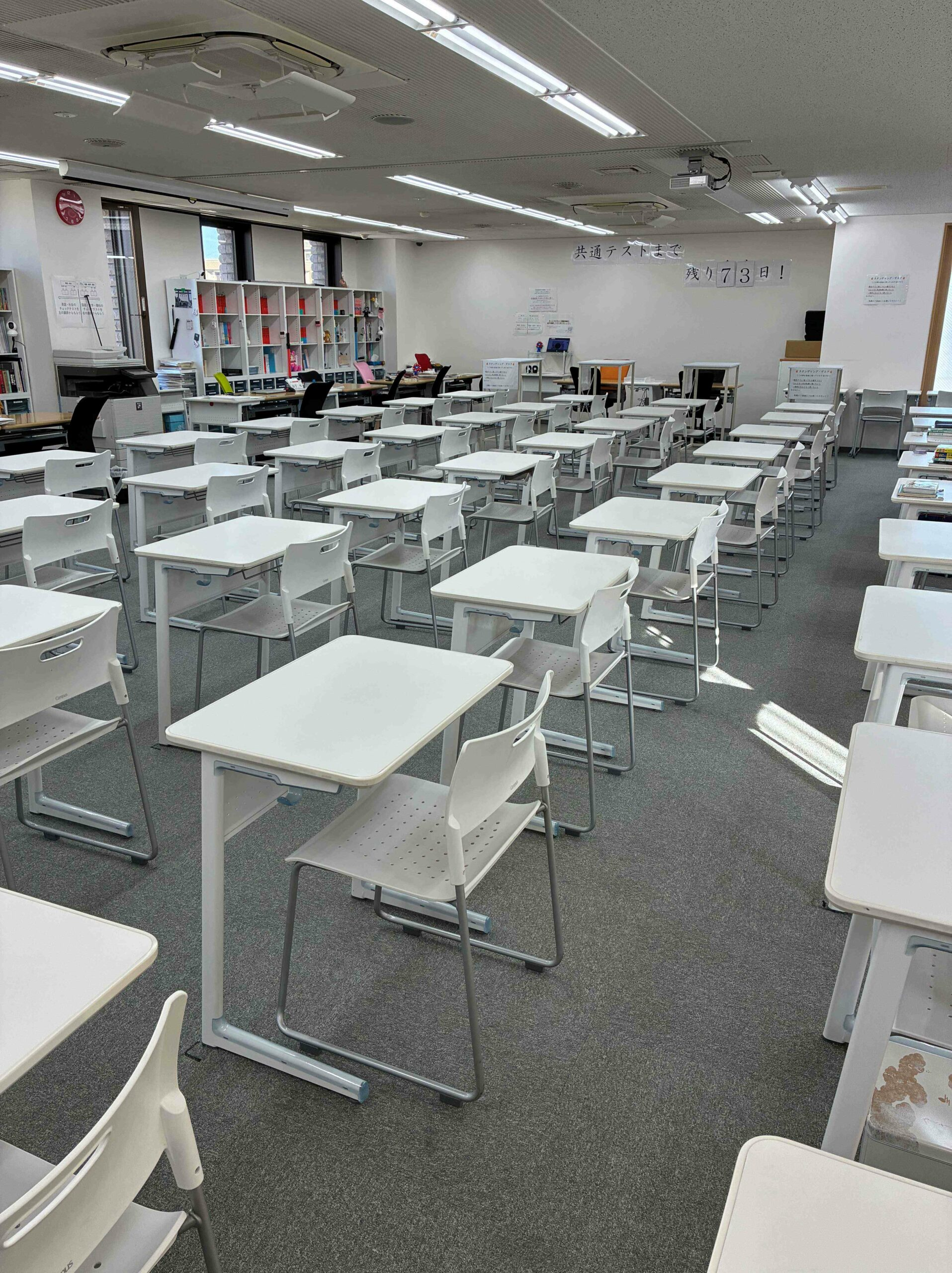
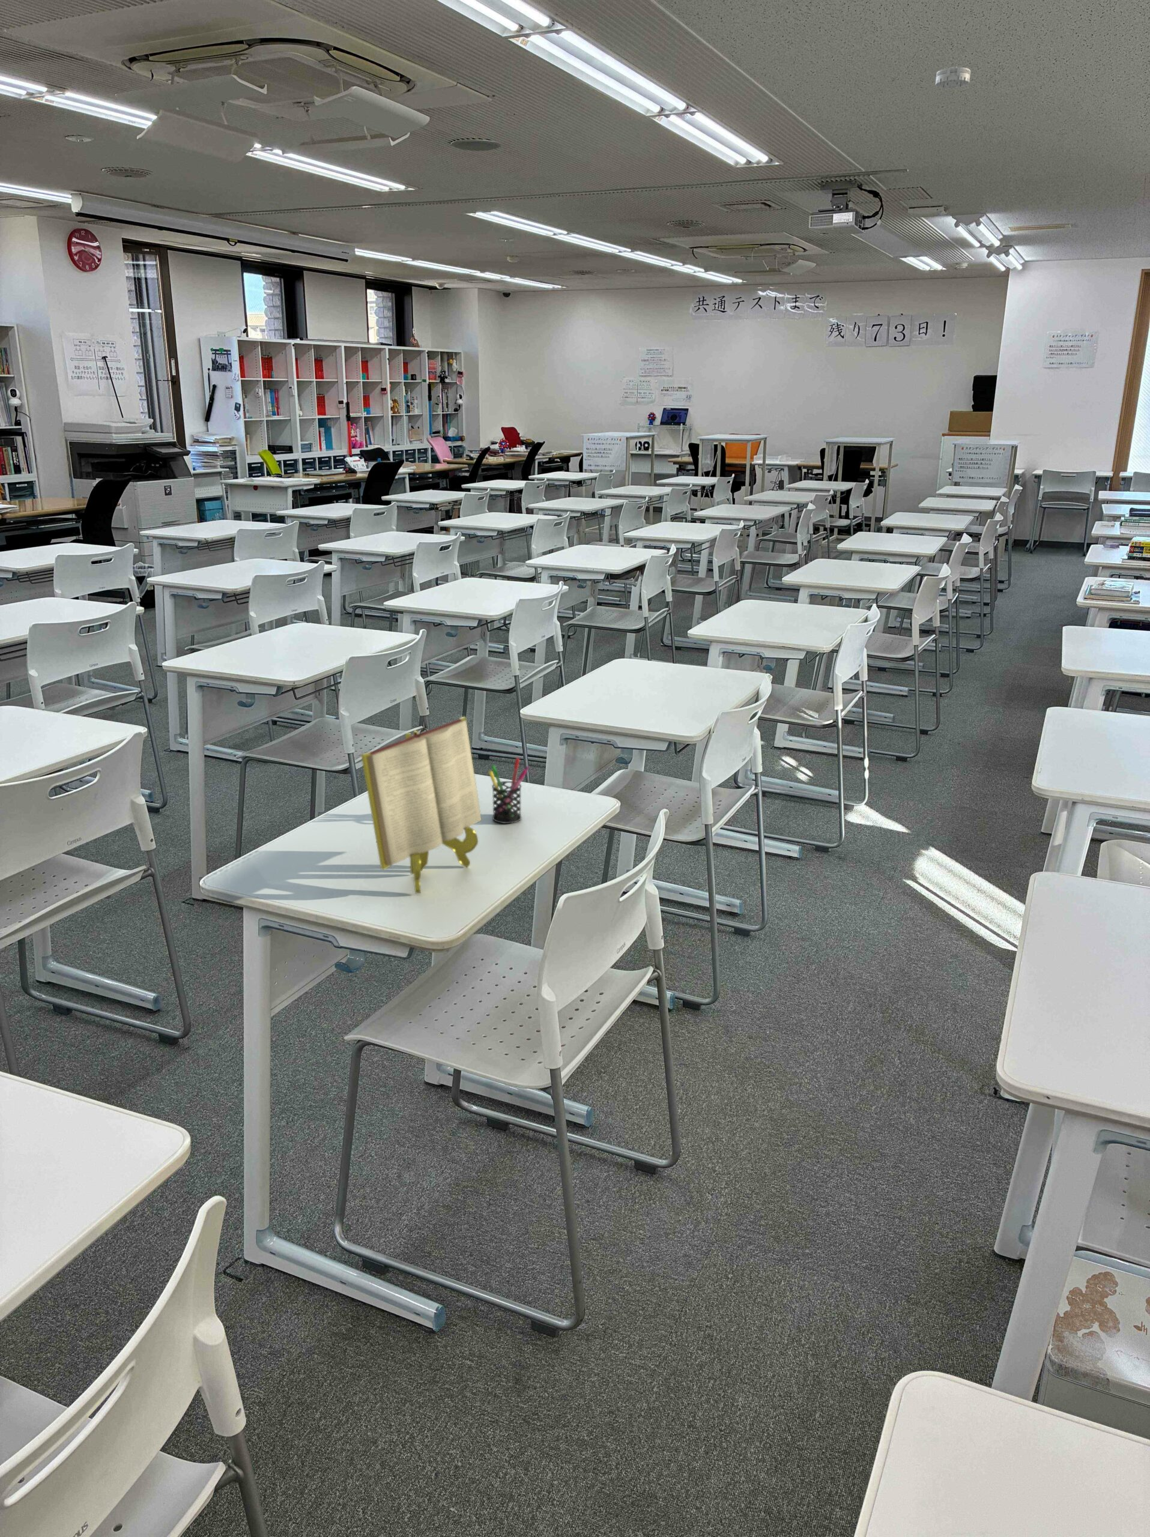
+ book [360,716,482,893]
+ smoke detector [935,66,971,89]
+ pen holder [488,757,530,825]
